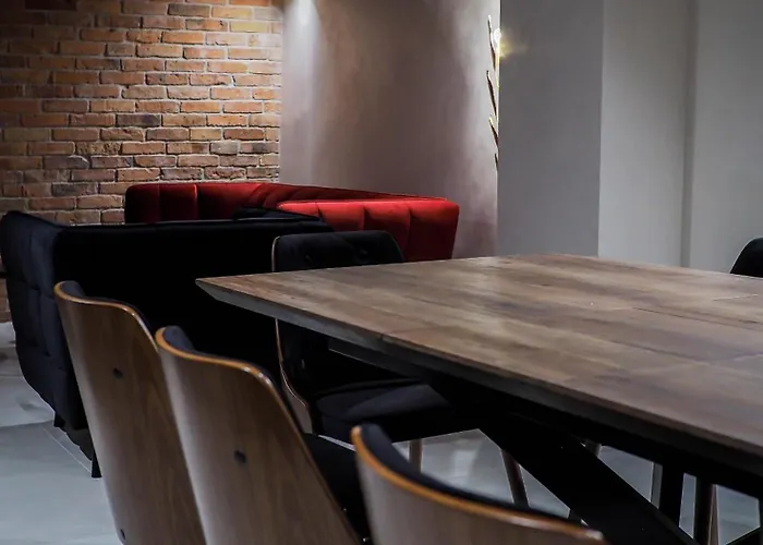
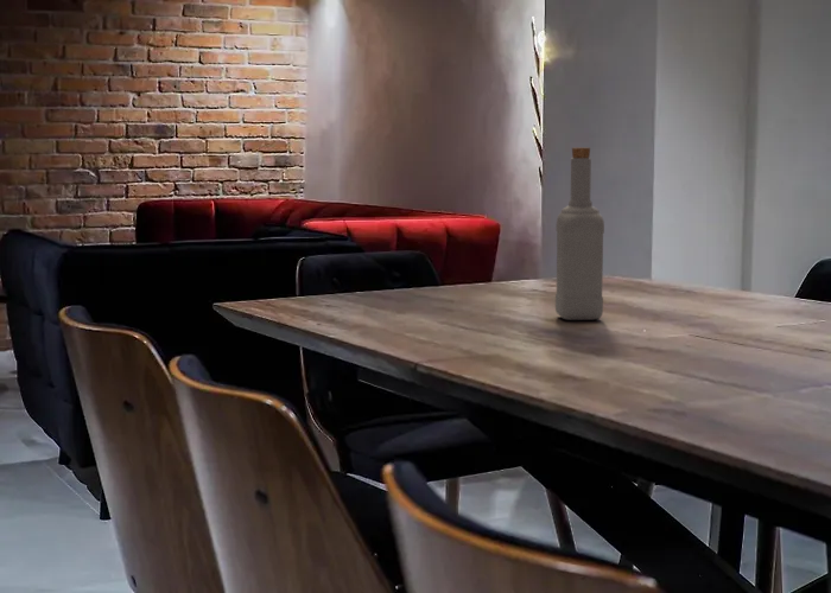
+ bottle [554,146,605,321]
